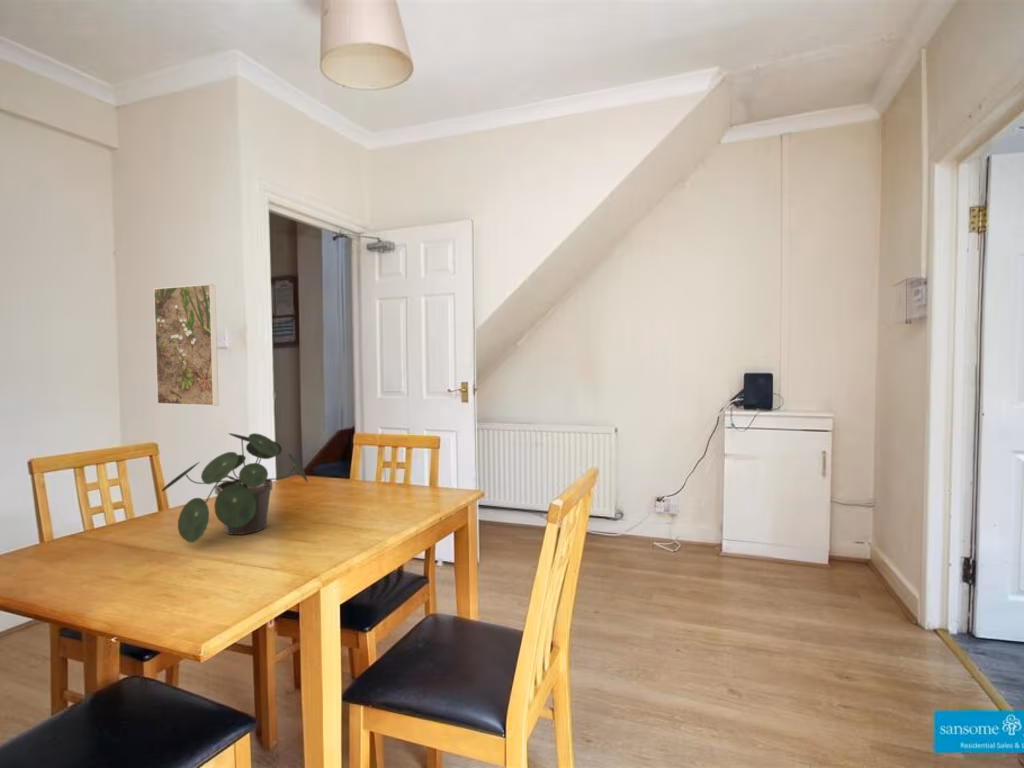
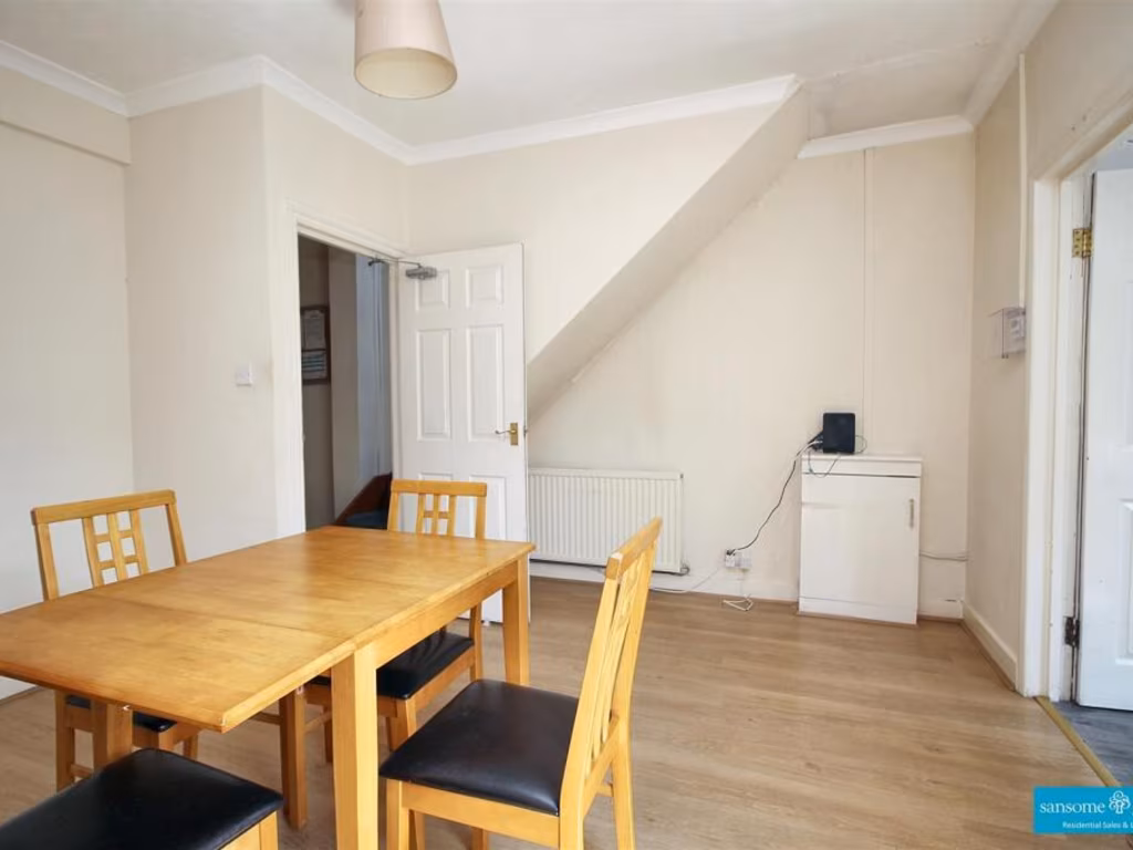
- potted plant [161,432,309,544]
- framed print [153,283,220,407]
